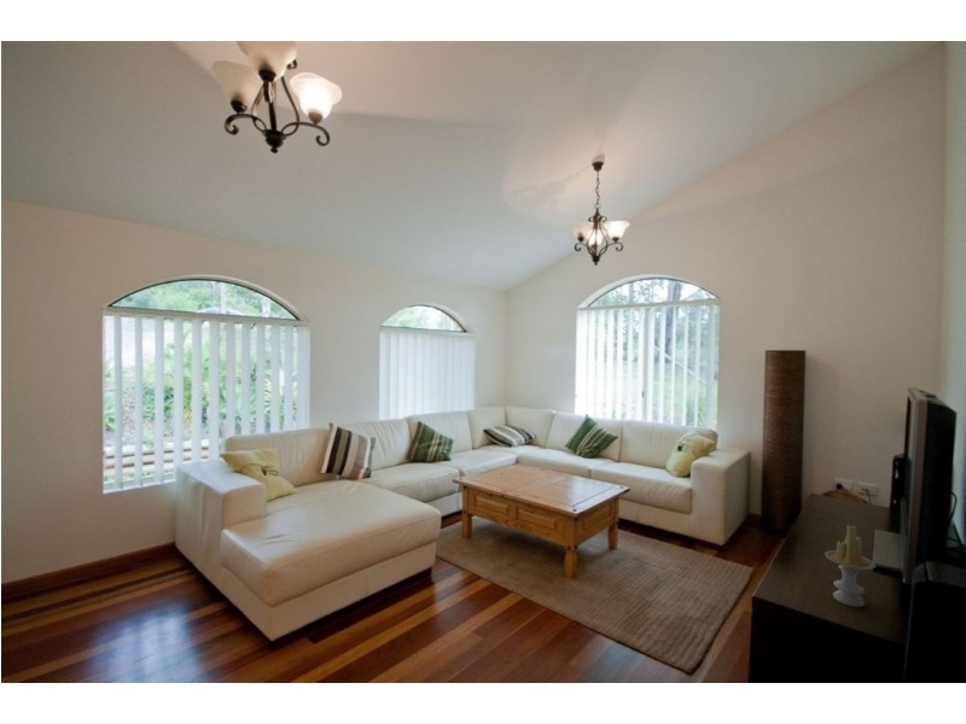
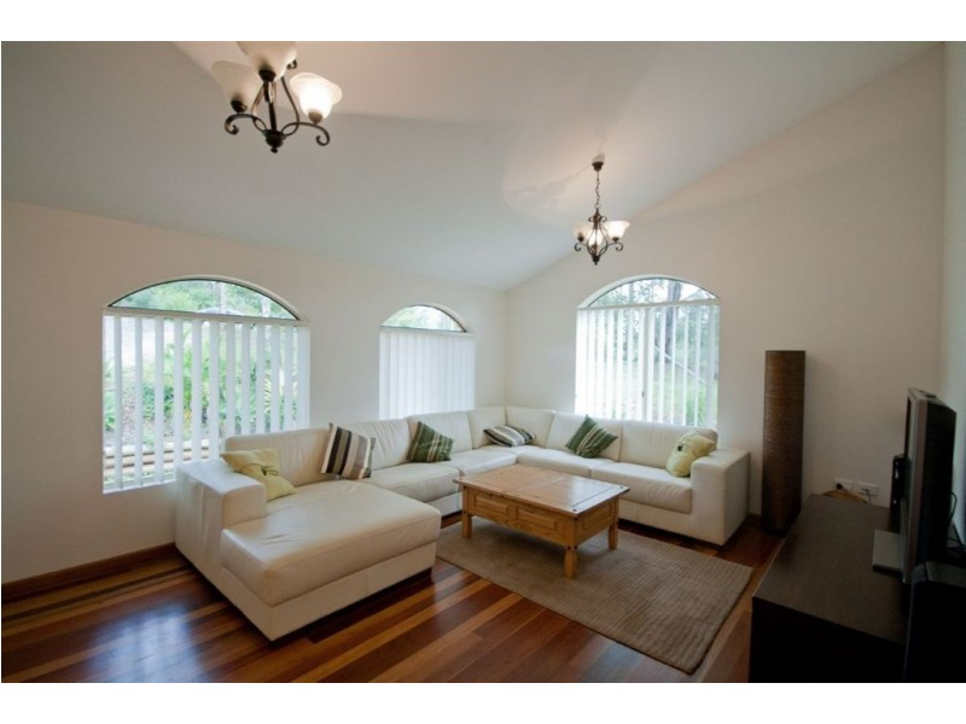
- candle [824,525,877,608]
